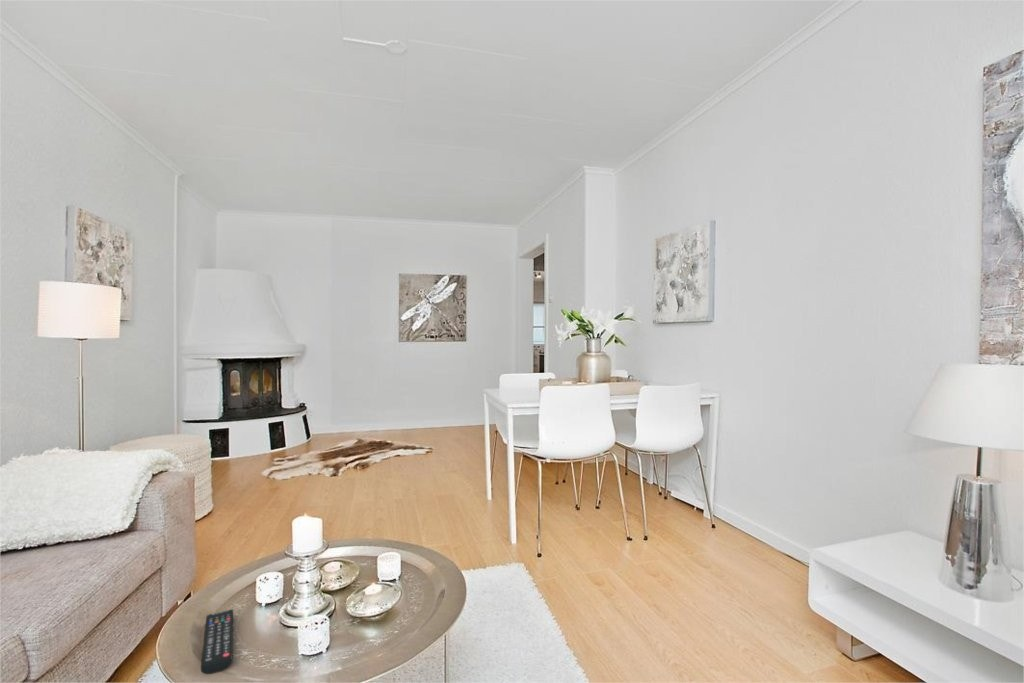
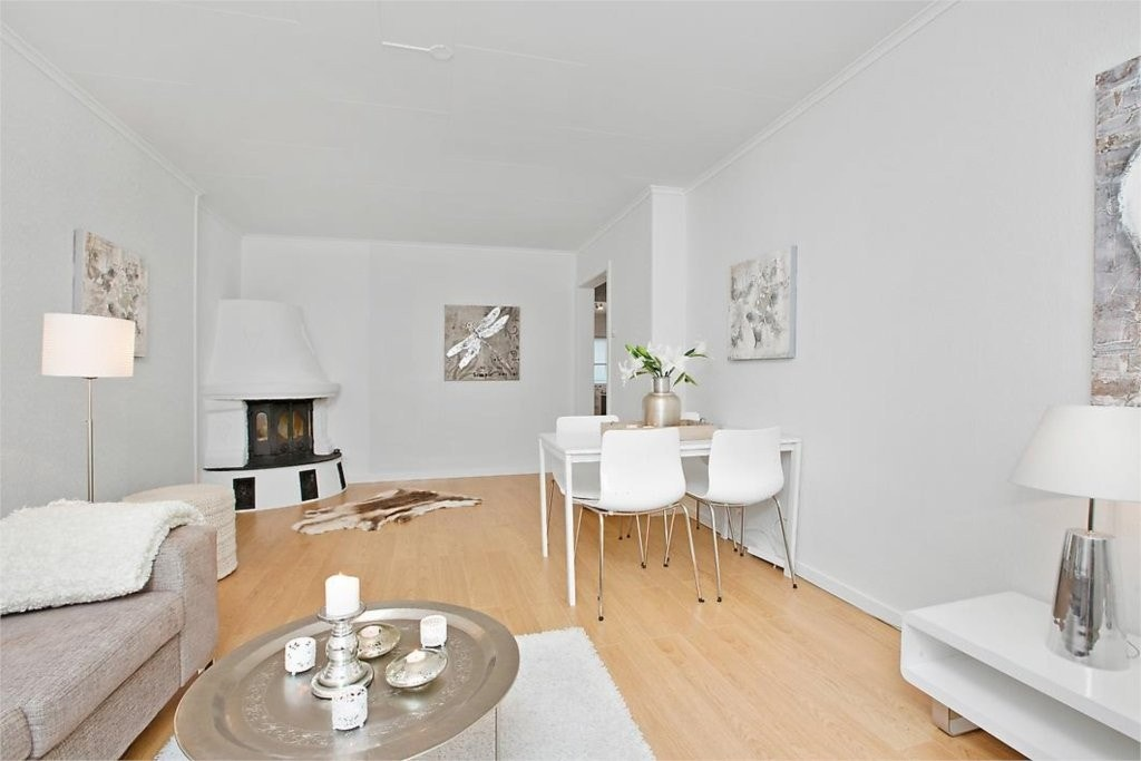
- remote control [200,608,234,675]
